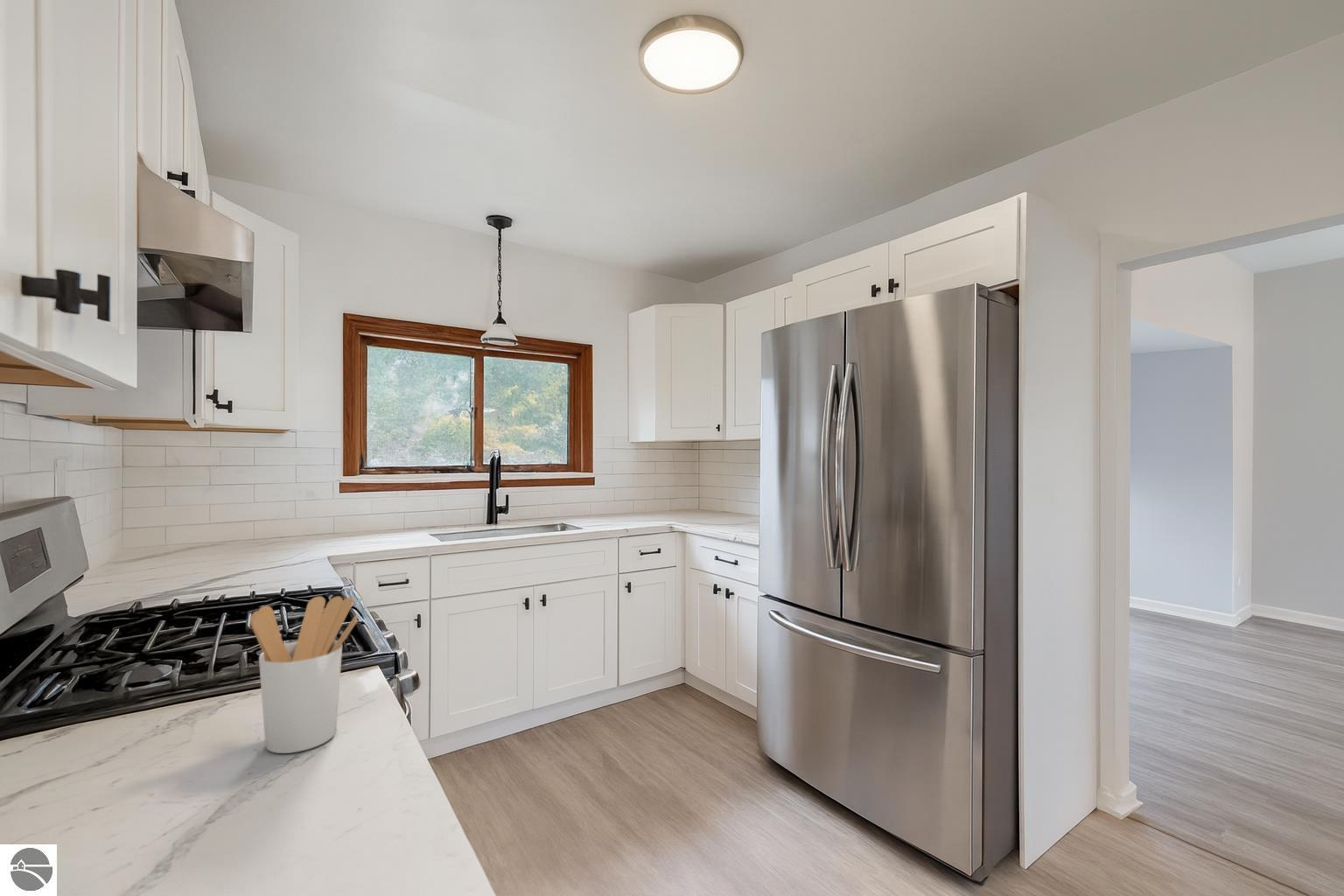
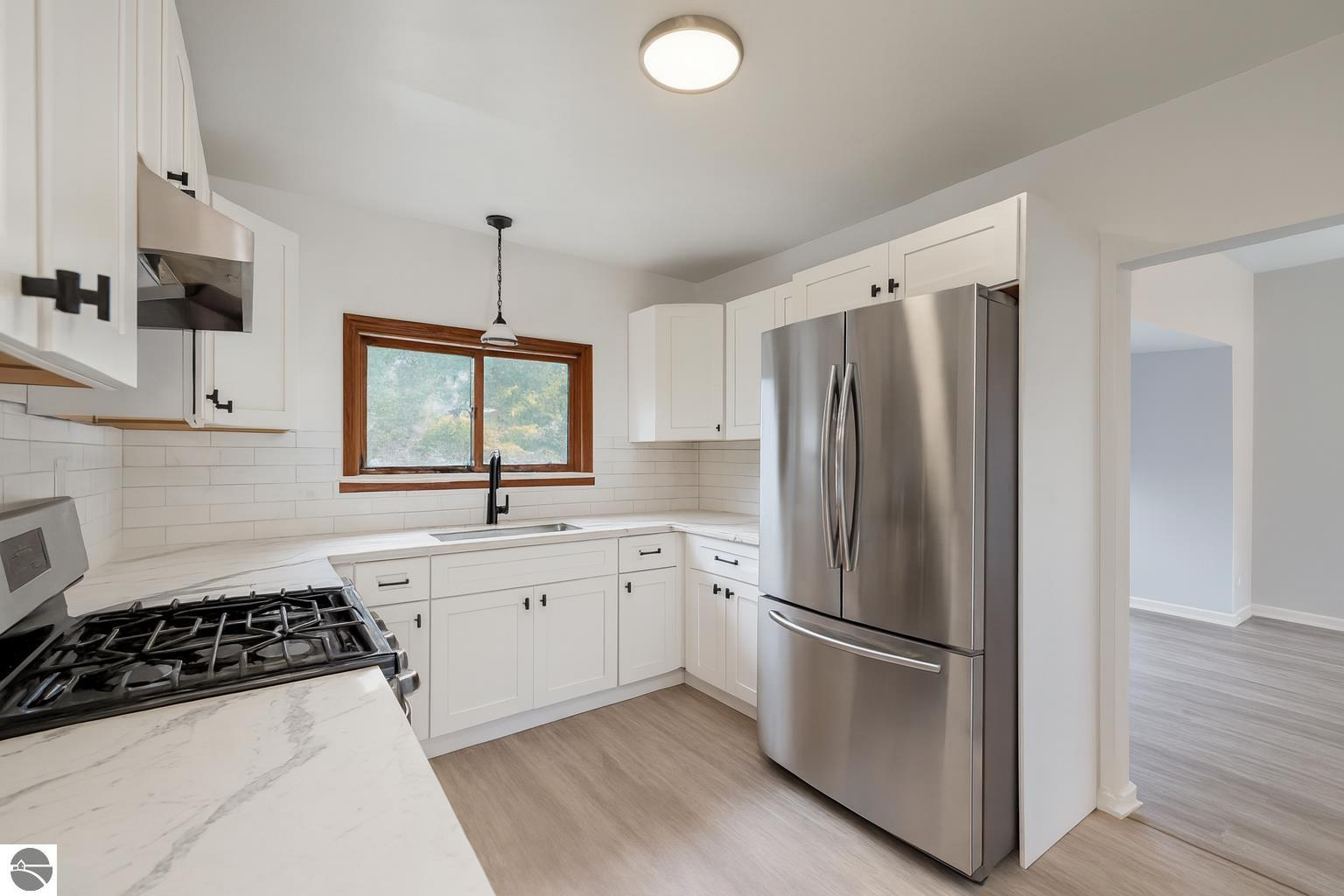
- utensil holder [249,595,359,754]
